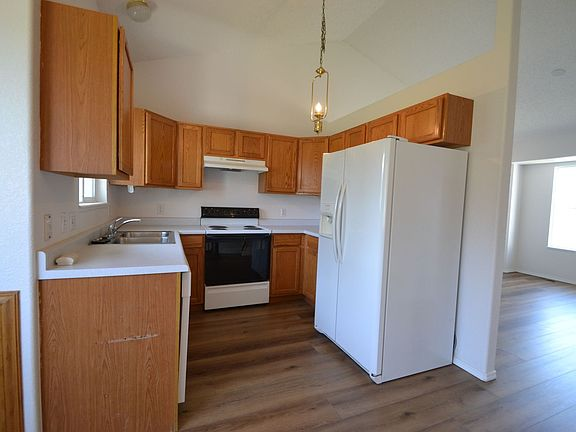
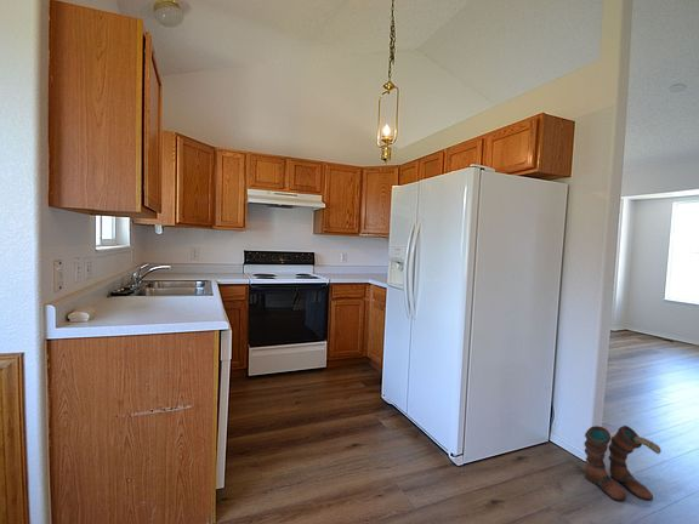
+ boots [584,425,663,502]
